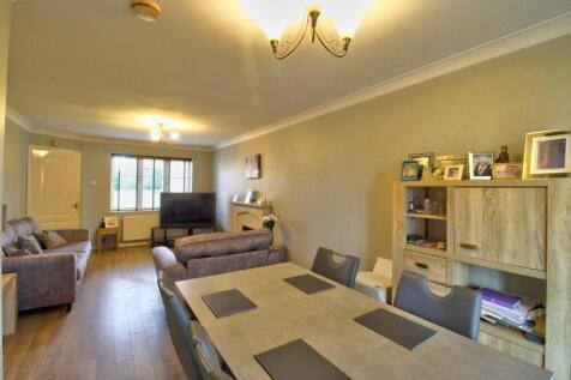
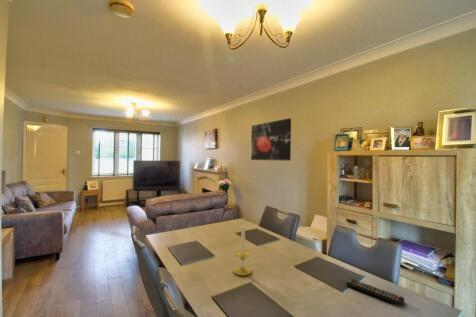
+ candle [233,222,252,277]
+ wall art [250,117,292,162]
+ remote control [345,278,405,307]
